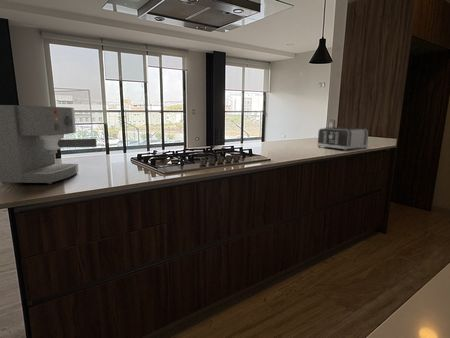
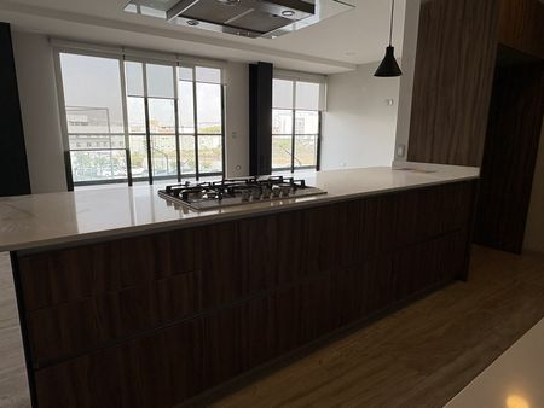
- coffee maker [0,104,98,185]
- toaster [316,126,369,152]
